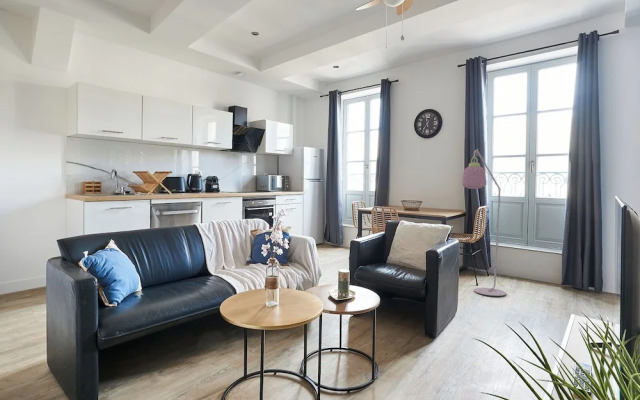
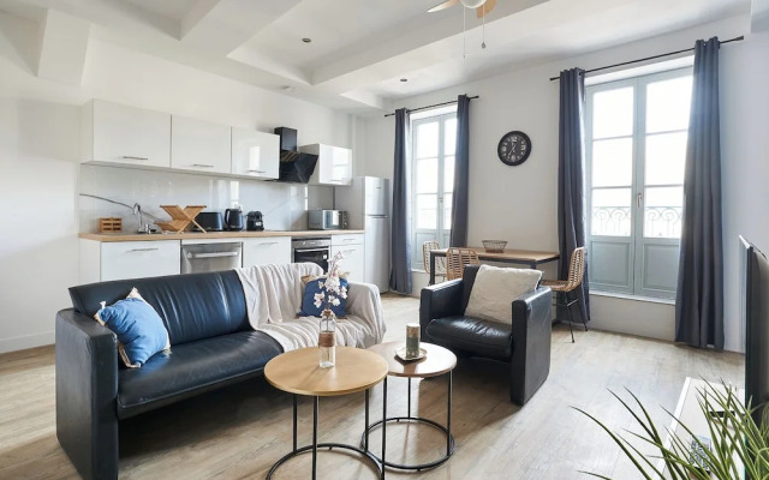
- floor lamp [461,148,507,297]
